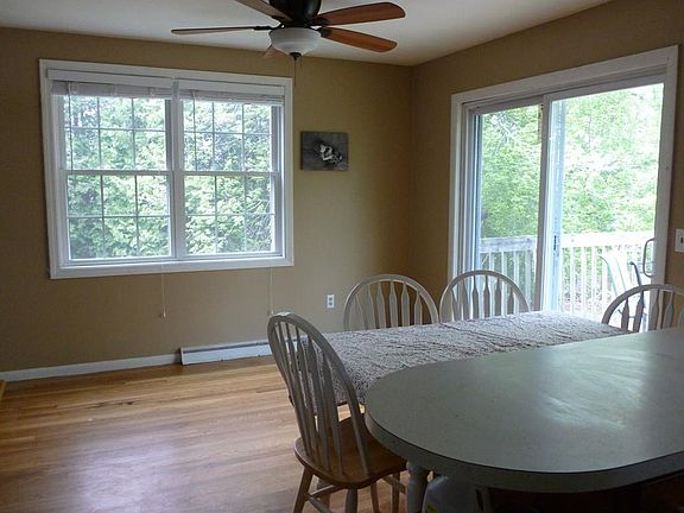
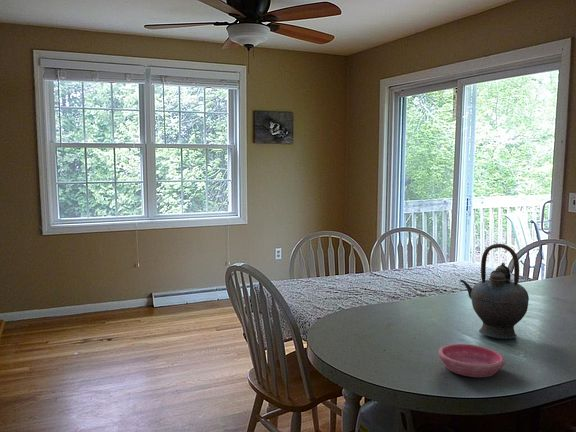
+ teapot [459,243,530,340]
+ saucer [438,343,506,378]
